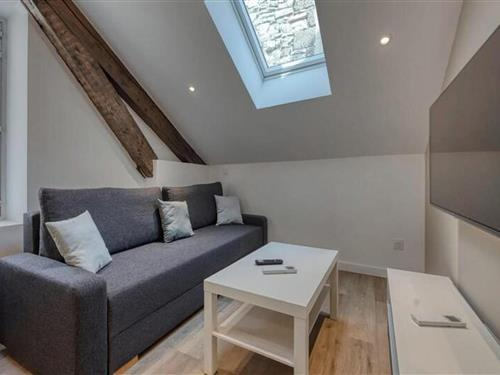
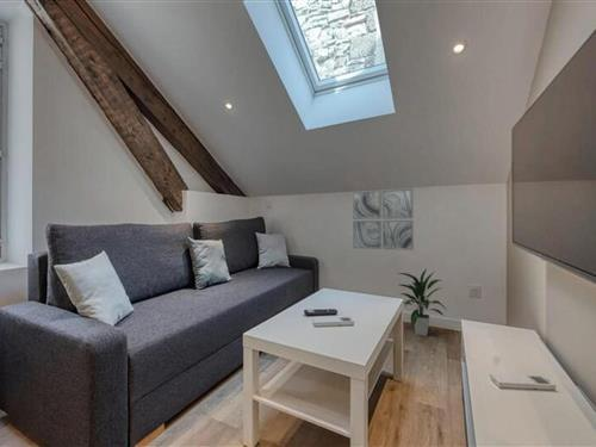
+ wall art [352,187,415,252]
+ indoor plant [397,267,448,337]
